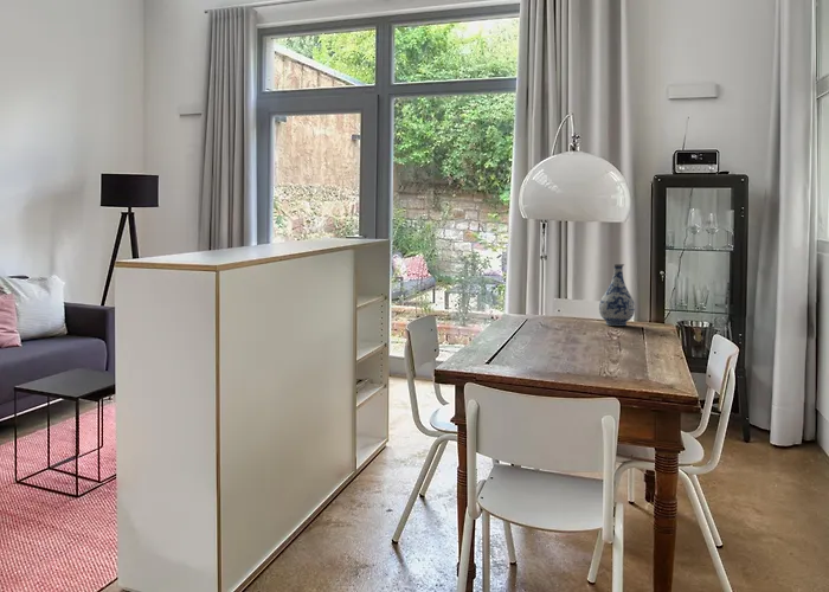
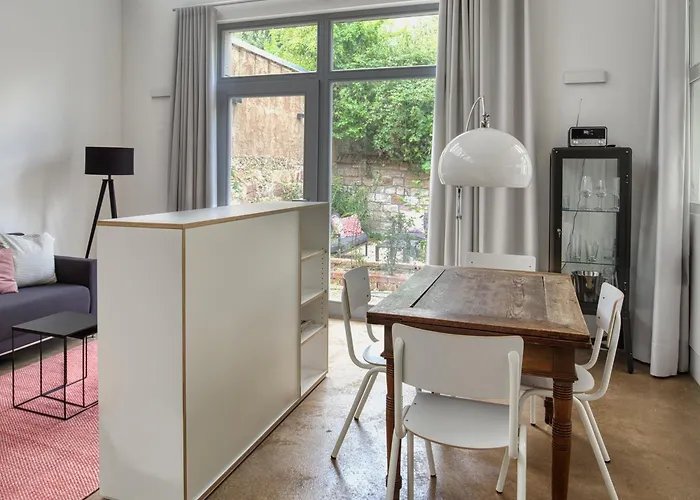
- vase [598,263,636,327]
